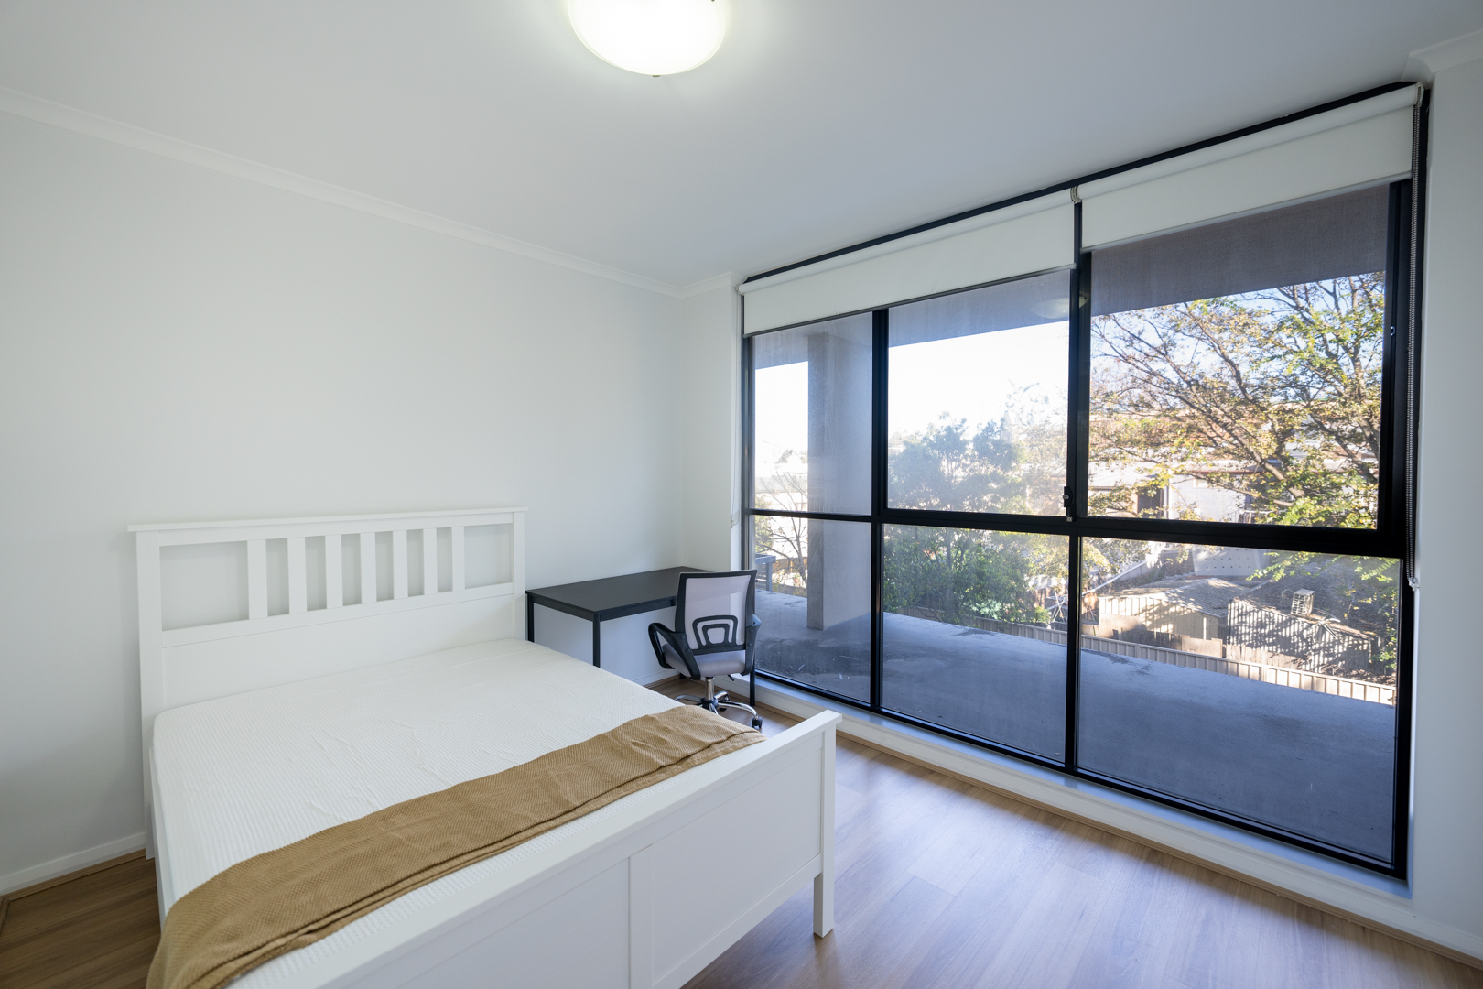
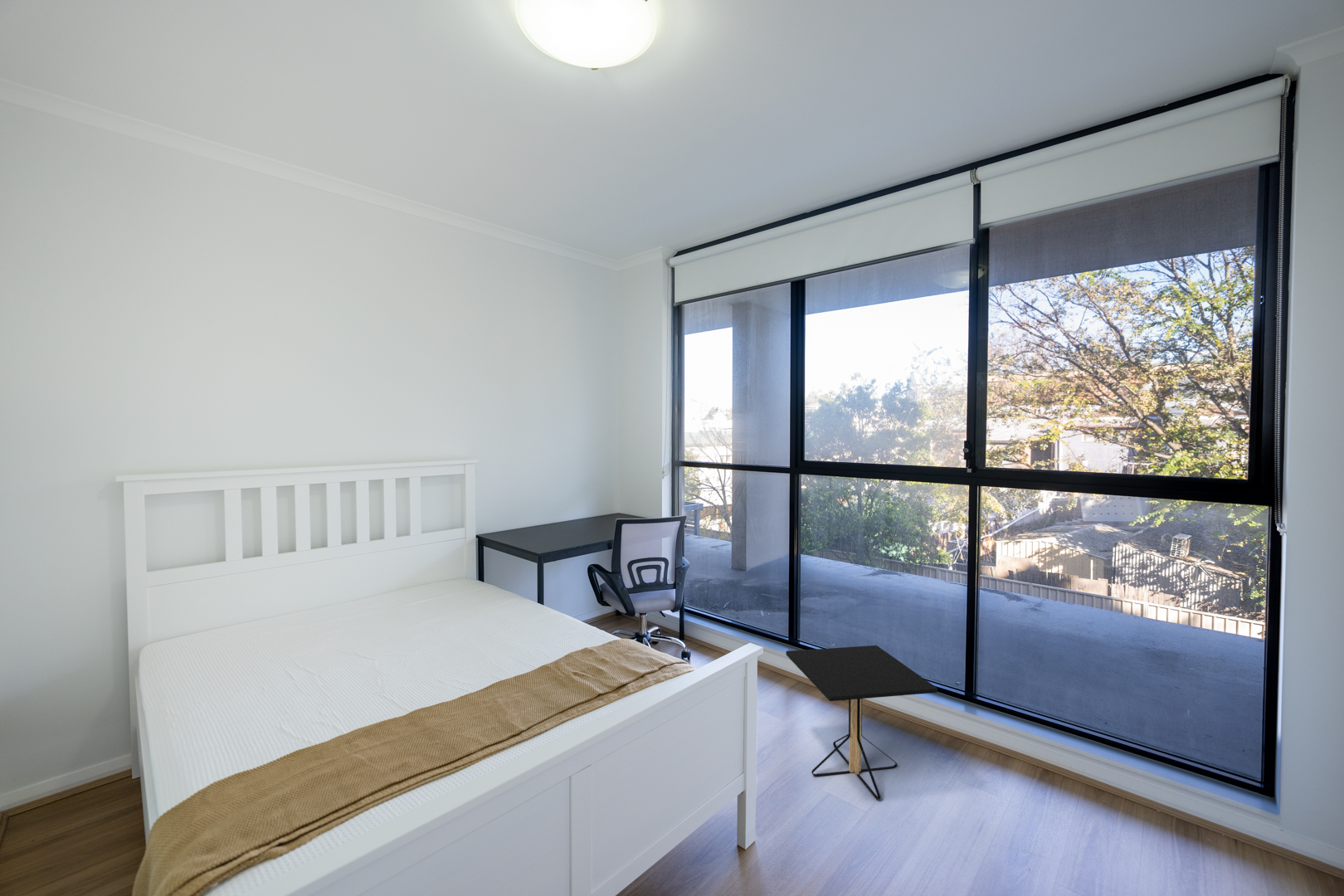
+ side table [786,645,938,801]
